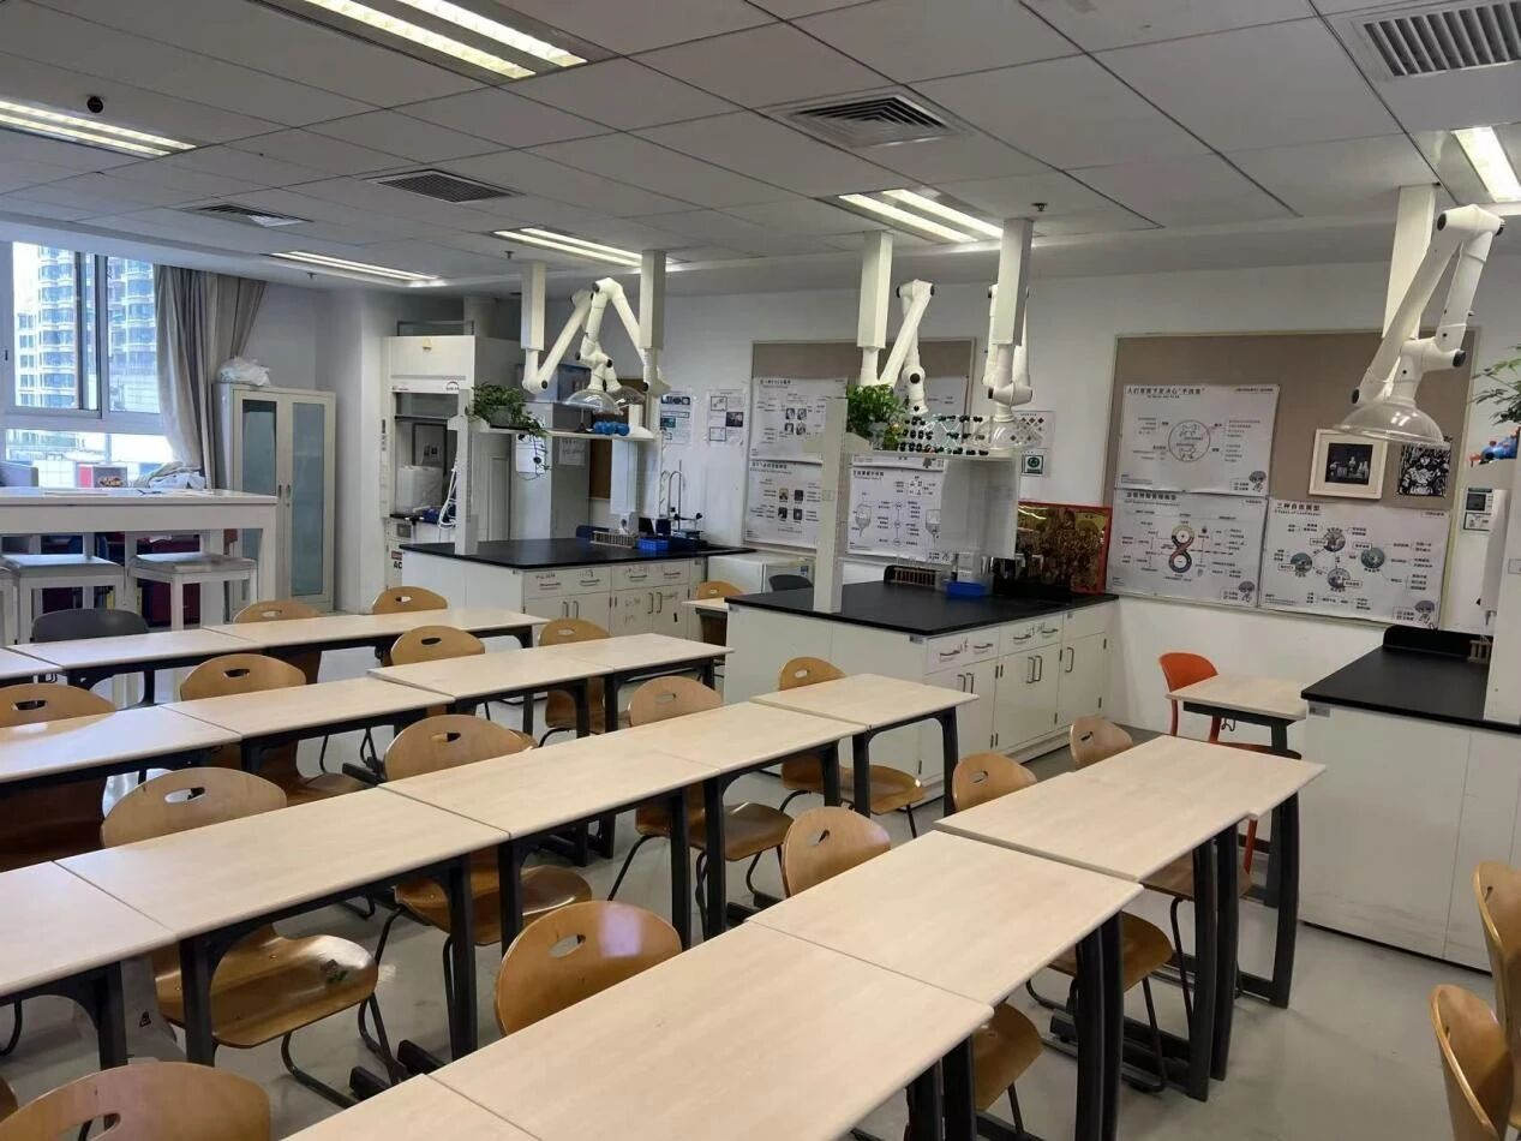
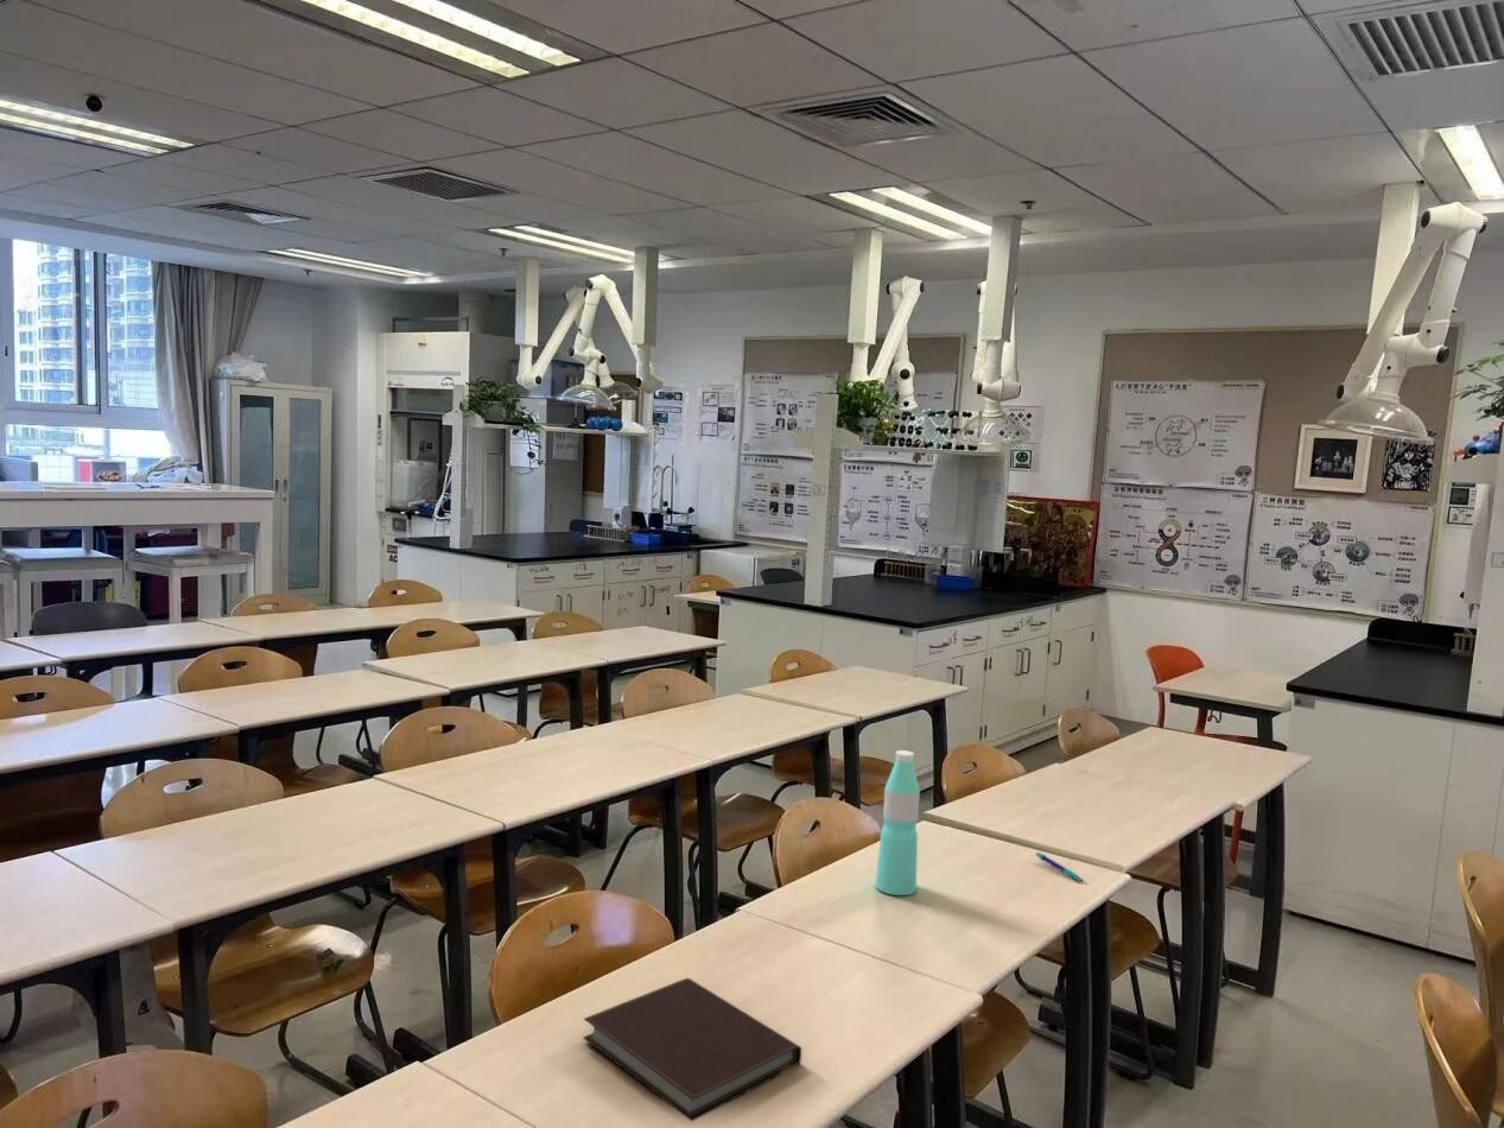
+ pen [1035,851,1085,883]
+ water bottle [874,749,921,896]
+ notebook [582,977,802,1122]
